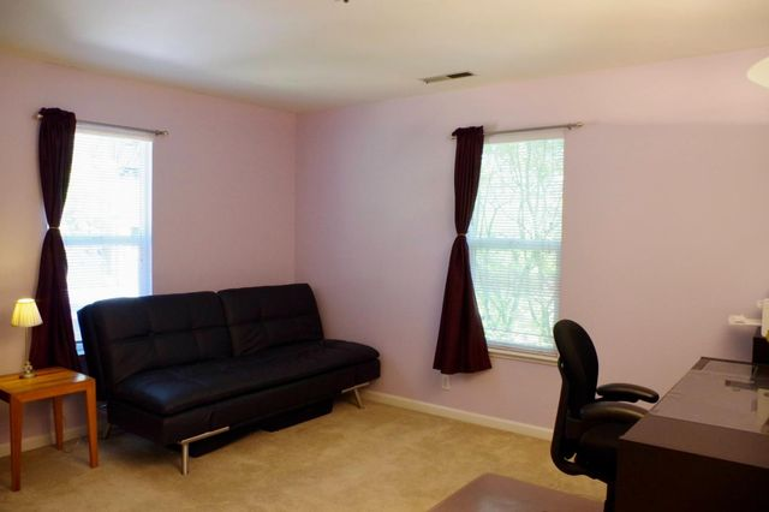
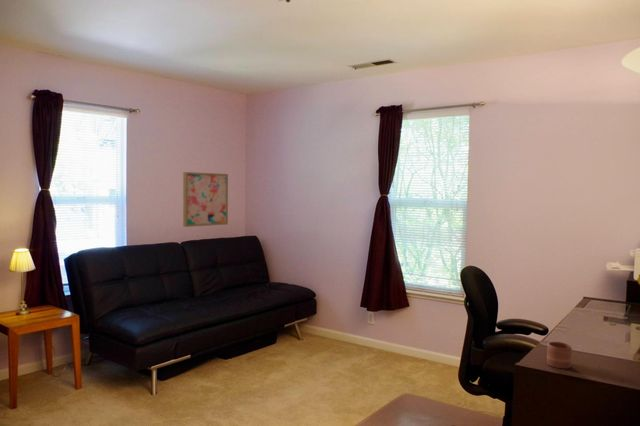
+ mug [546,341,573,370]
+ wall art [182,171,229,228]
